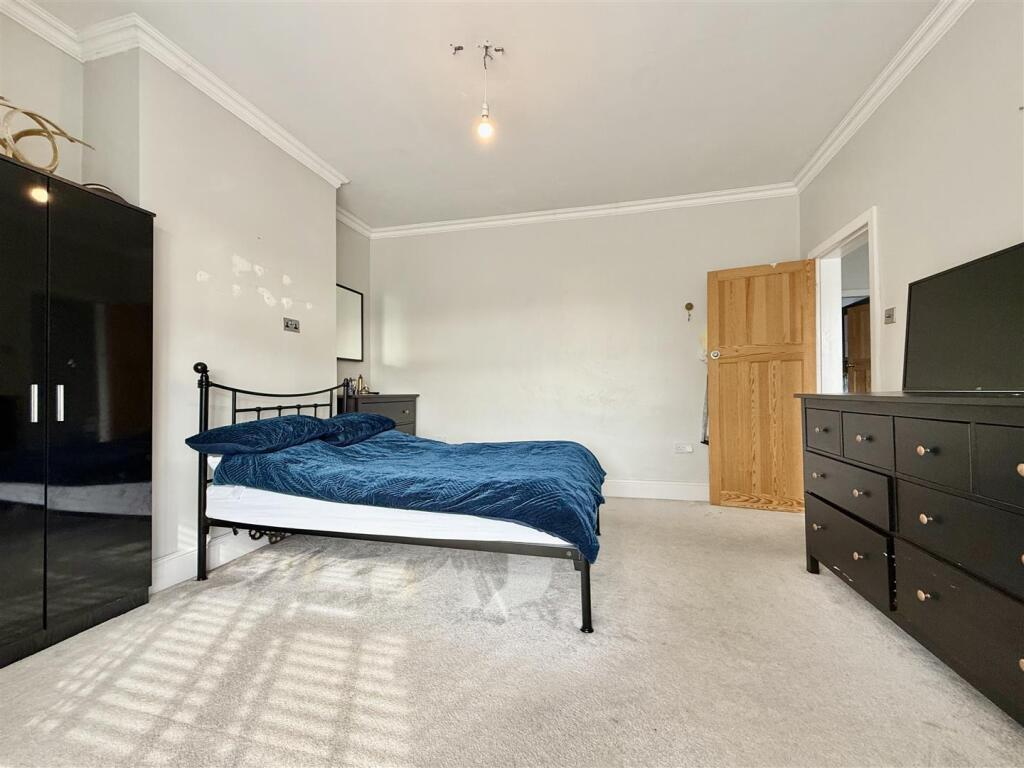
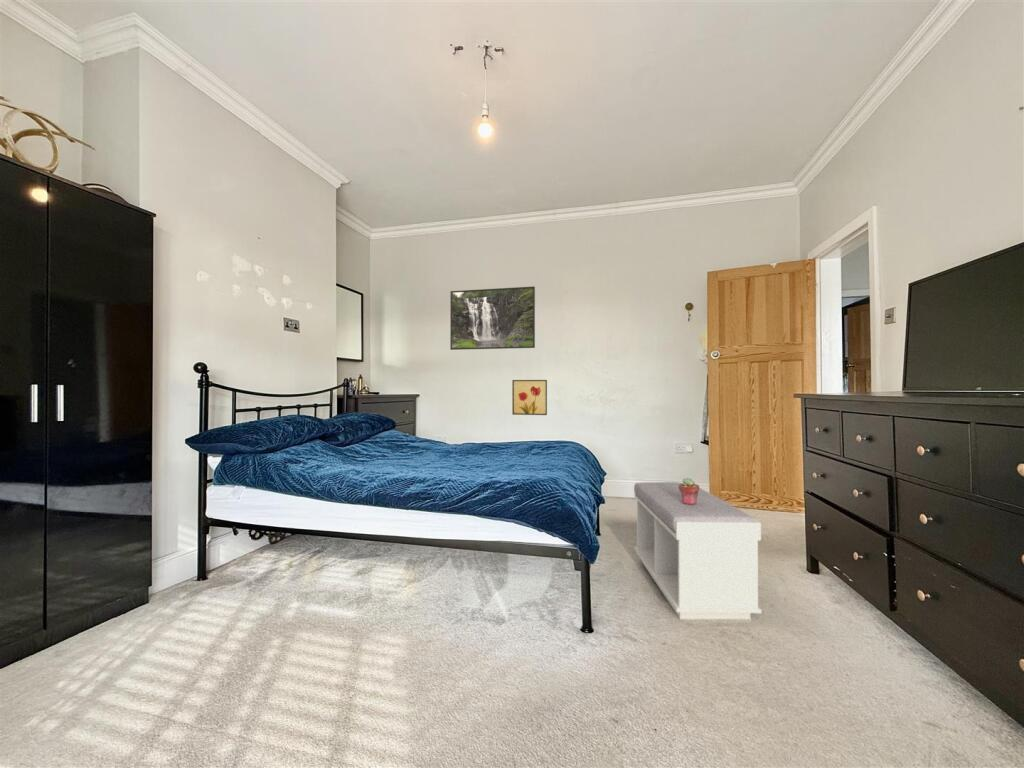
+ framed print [449,285,536,351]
+ bench [633,481,762,620]
+ potted succulent [679,477,700,505]
+ wall art [511,379,548,416]
